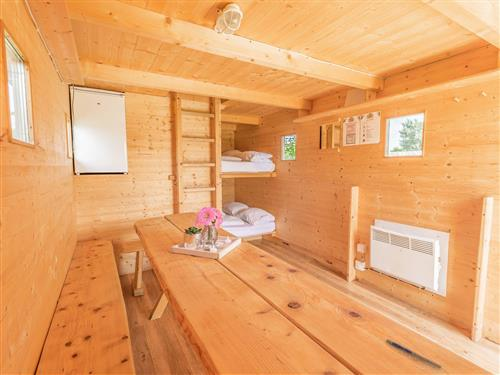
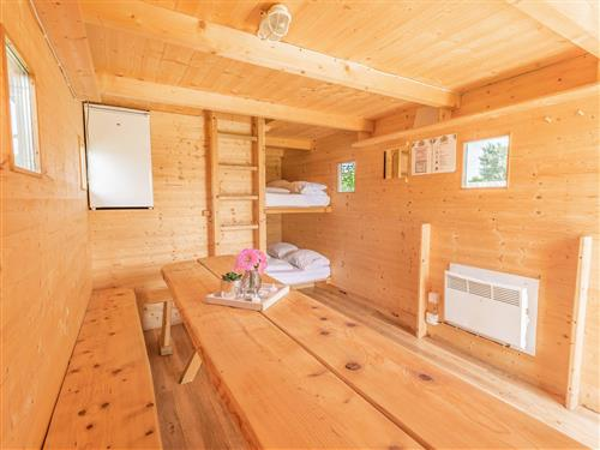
- pen [385,338,442,369]
